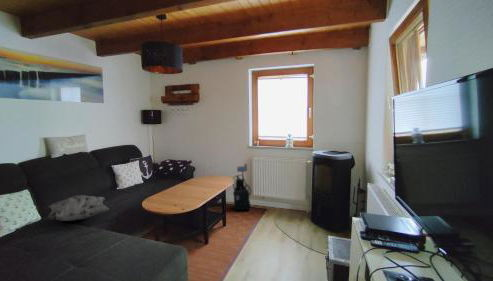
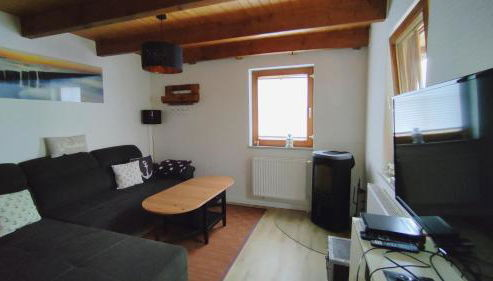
- vacuum cleaner [232,163,252,211]
- decorative pillow [41,194,110,222]
